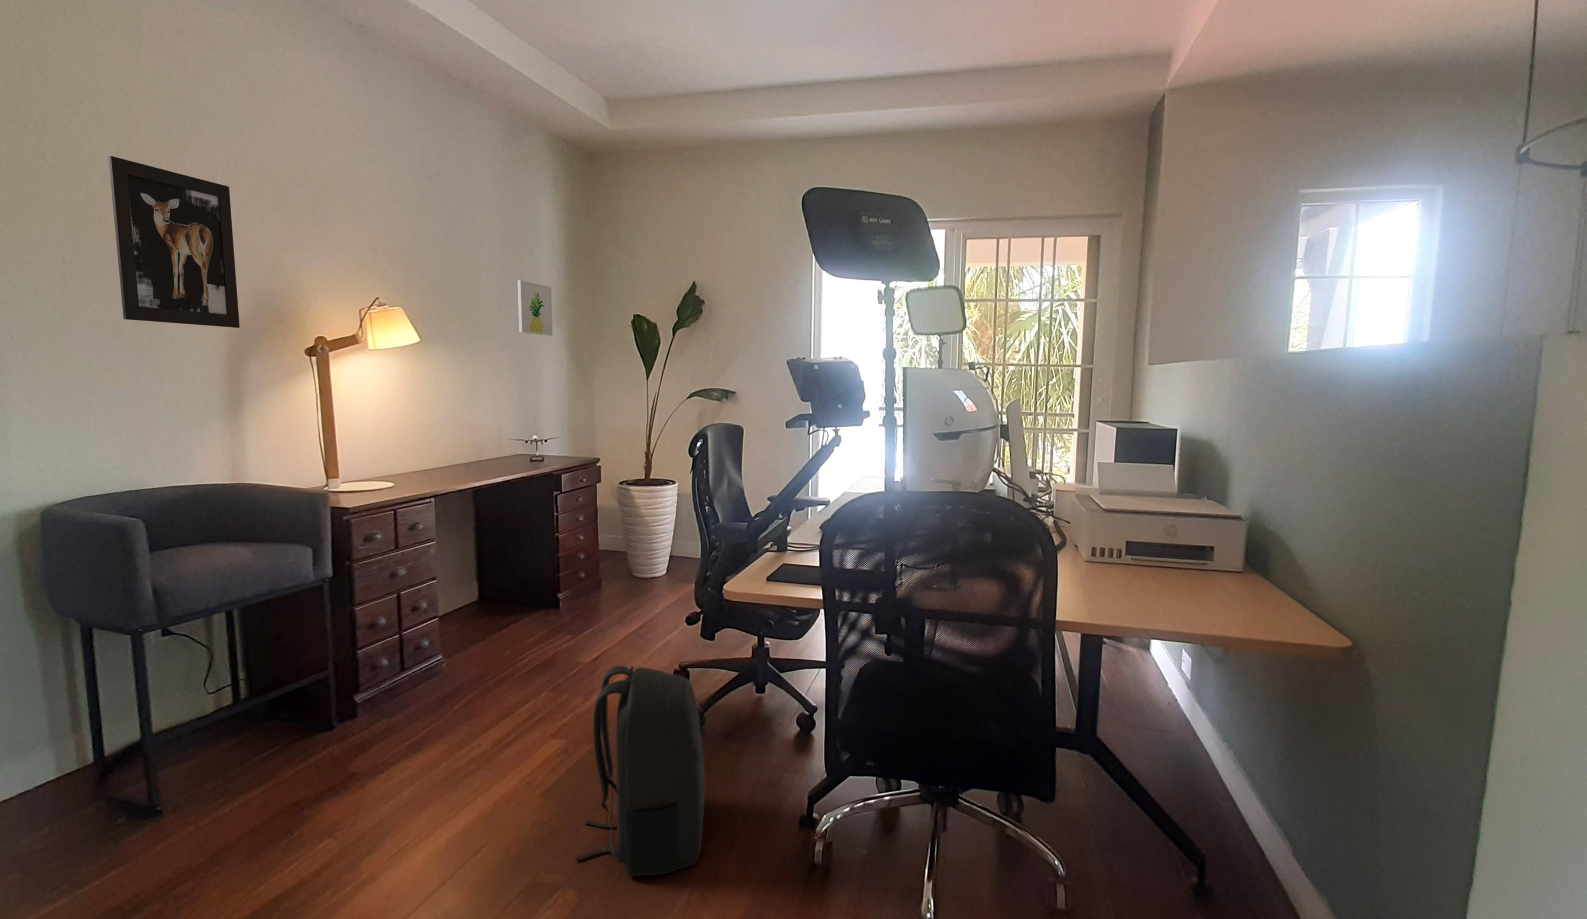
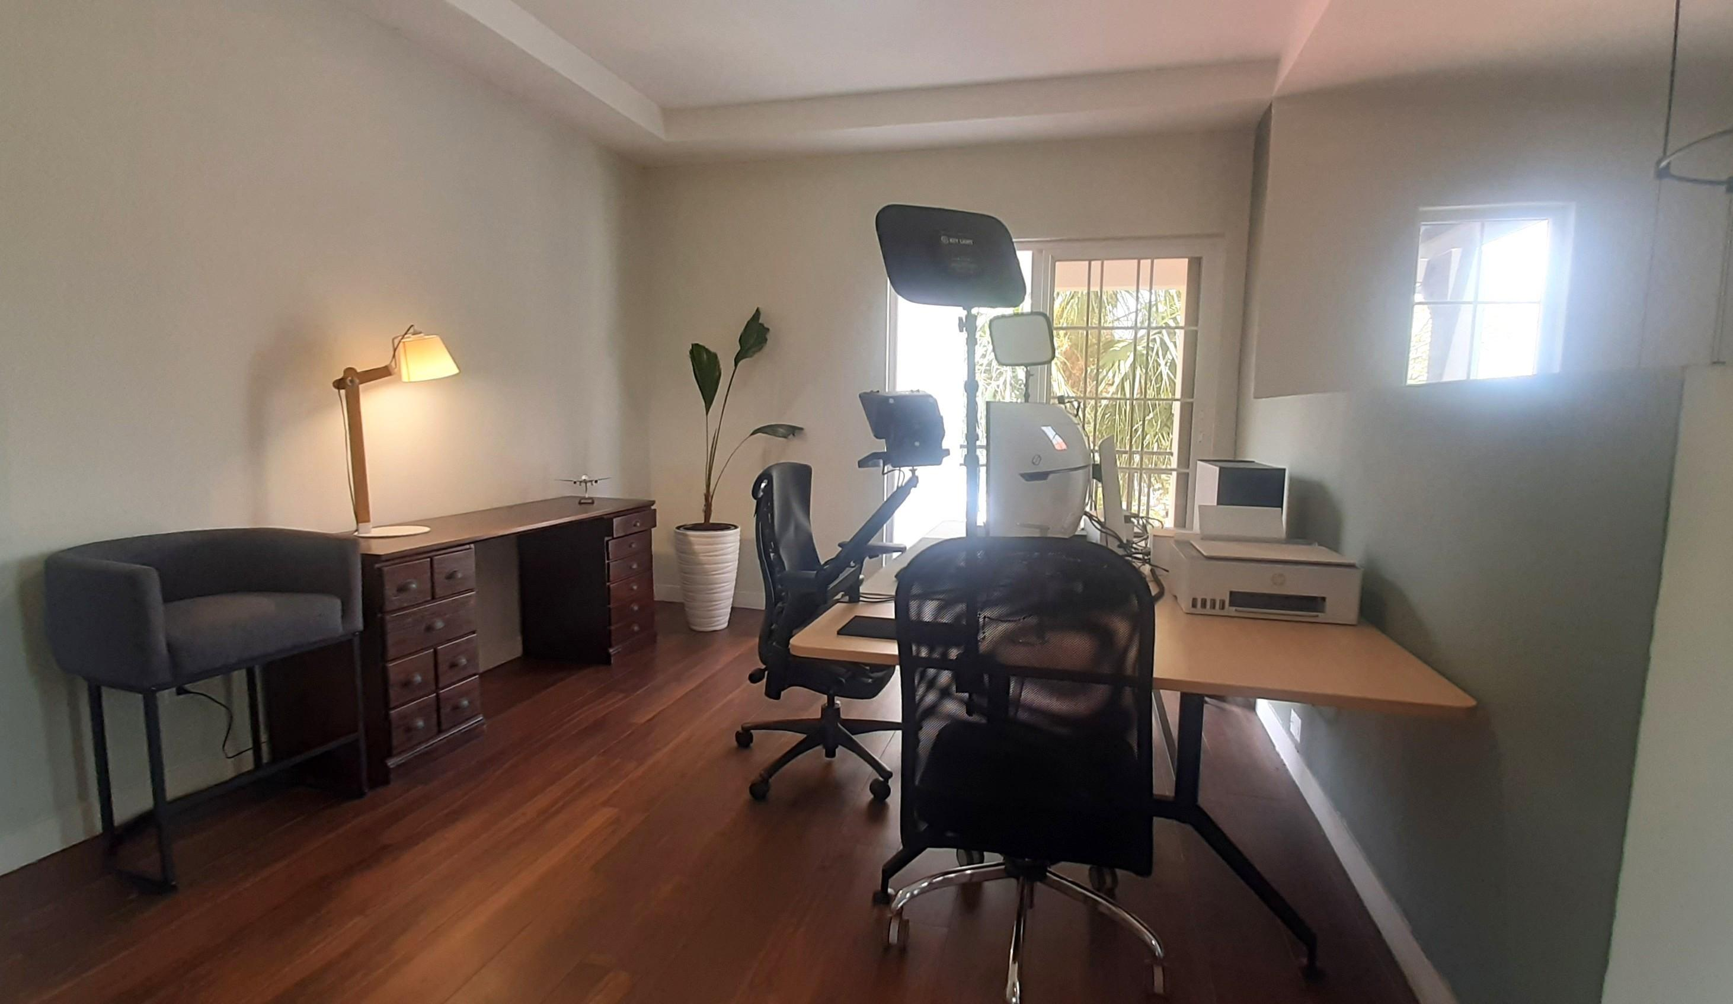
- wall art [108,155,241,328]
- wall art [518,280,553,336]
- backpack [575,665,705,876]
